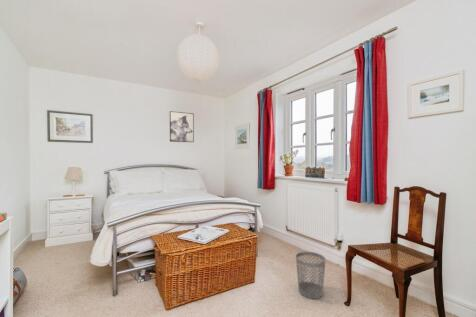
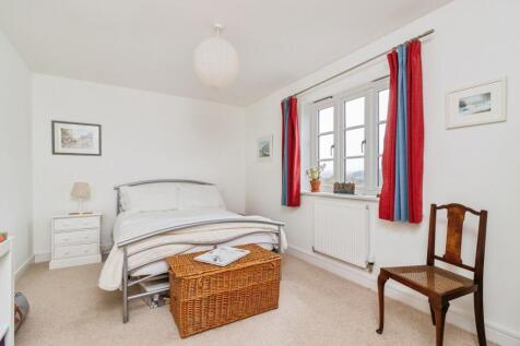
- wall art [169,110,195,143]
- wastebasket [295,251,327,300]
